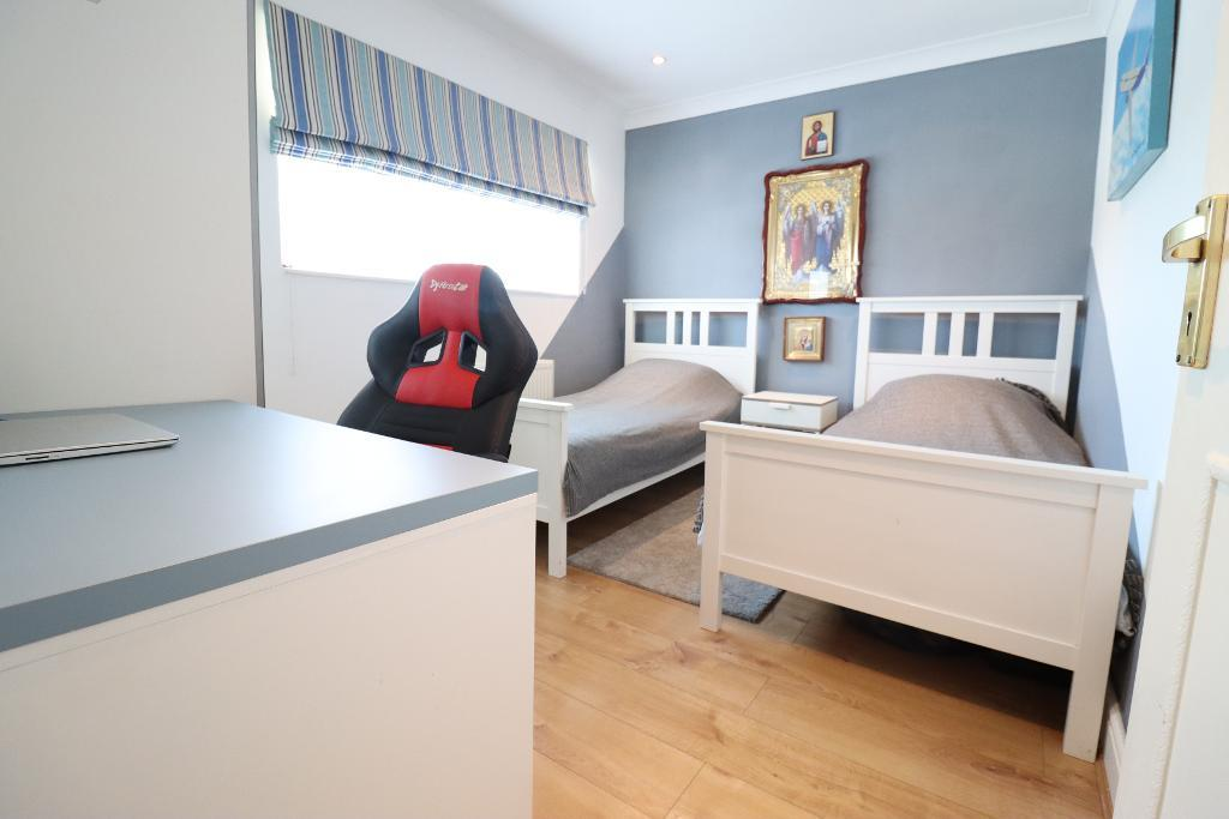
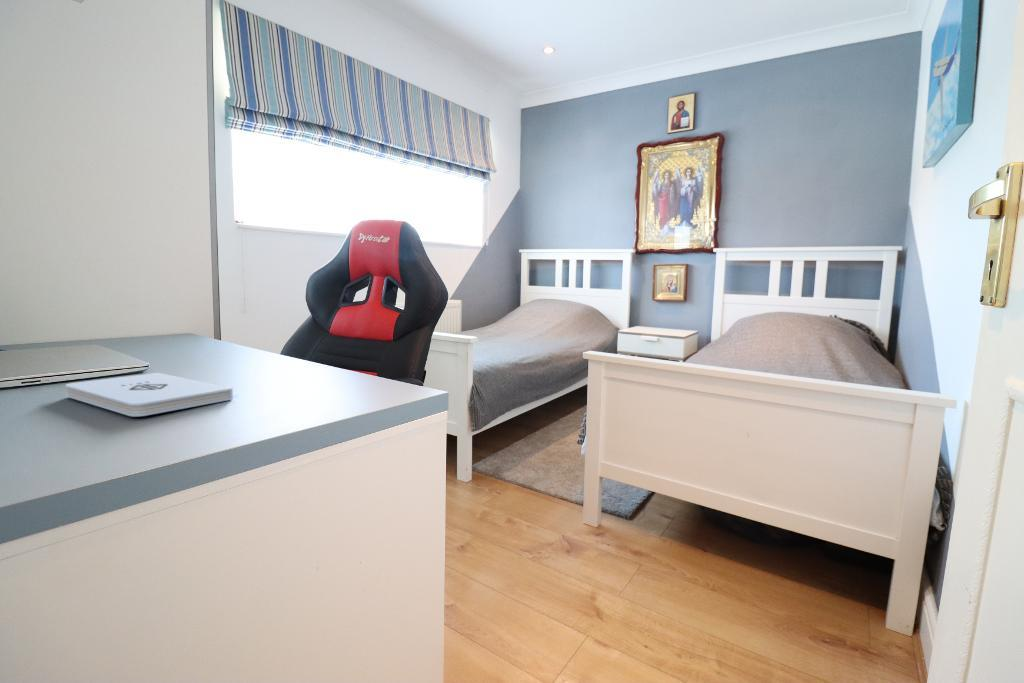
+ notepad [65,372,234,417]
